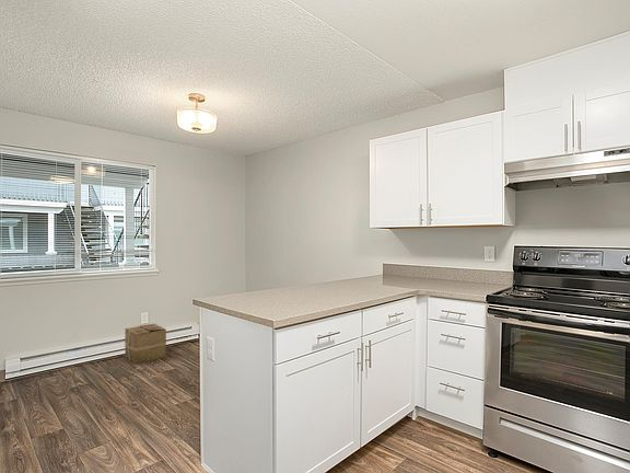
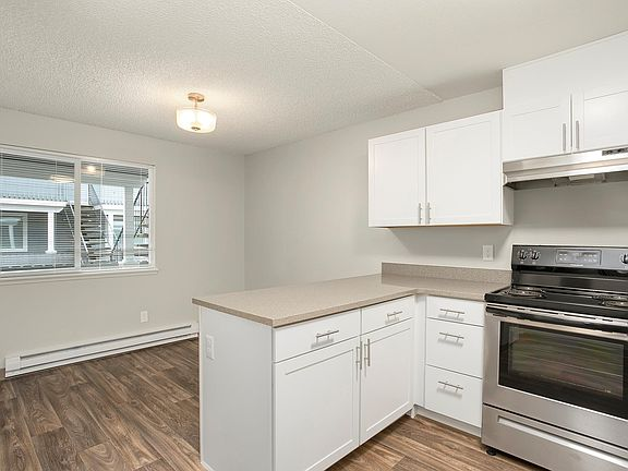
- cardboard box [124,323,167,365]
